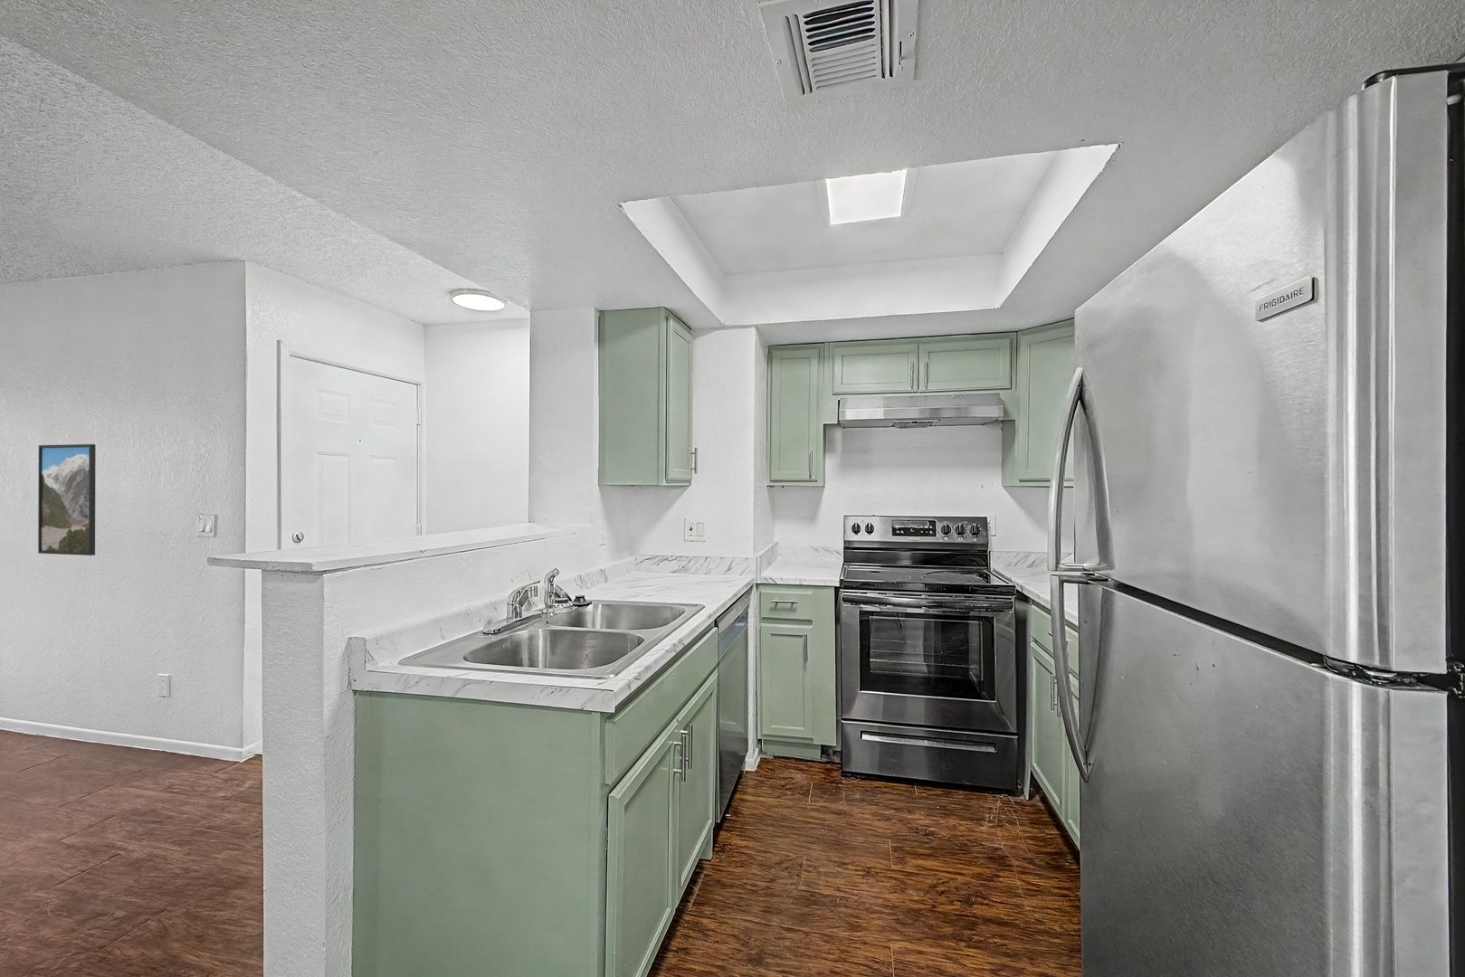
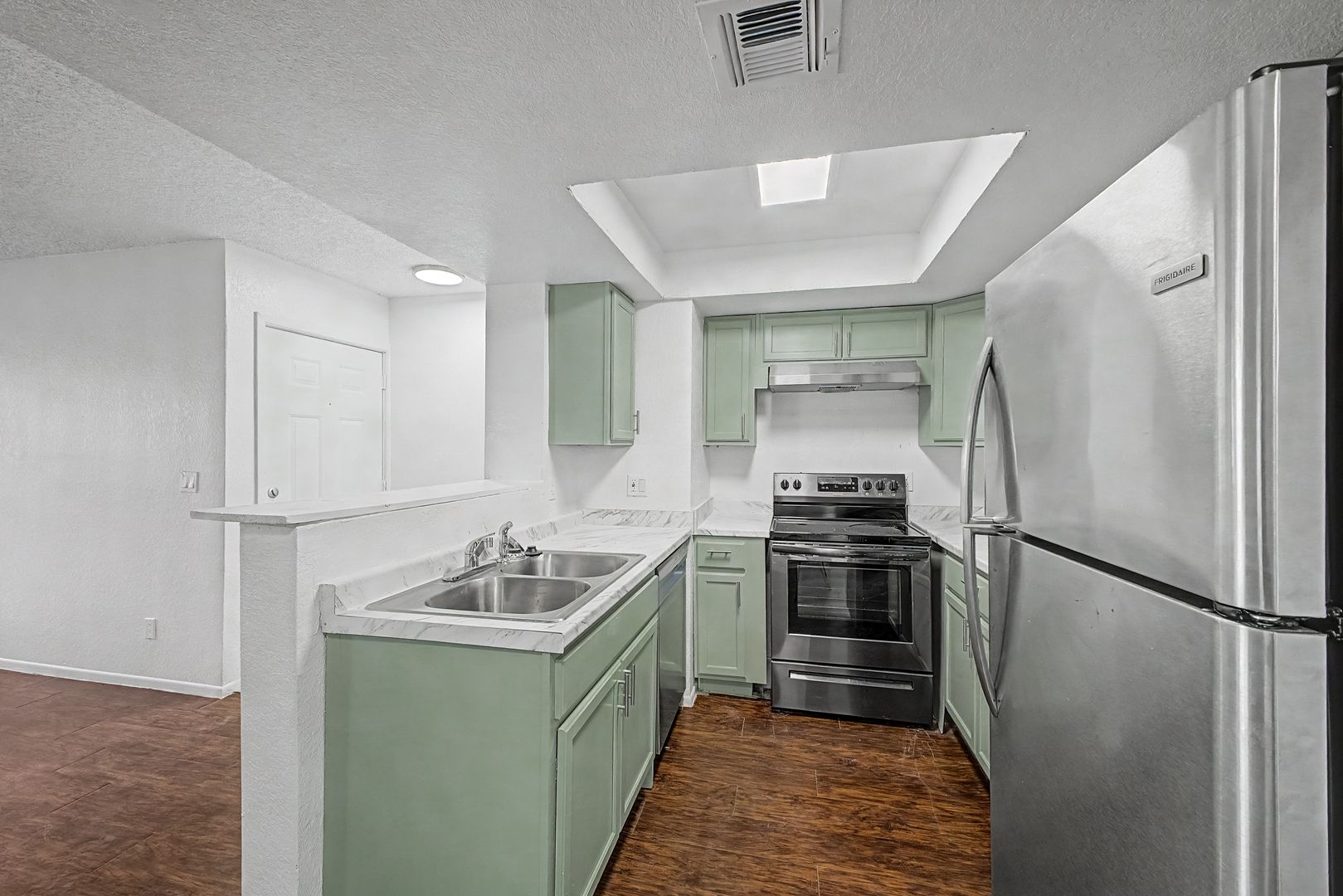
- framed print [37,444,97,556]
